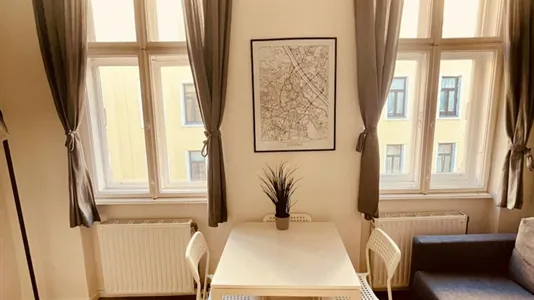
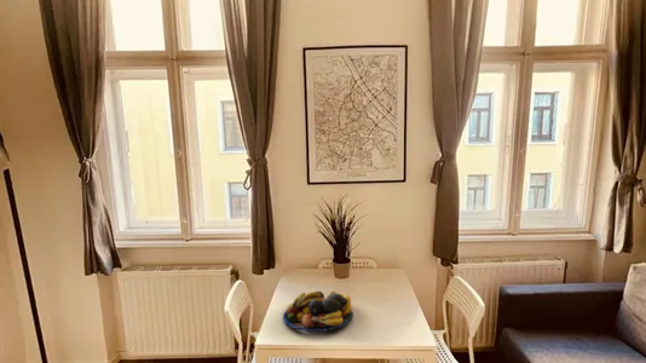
+ fruit bowl [282,290,354,333]
